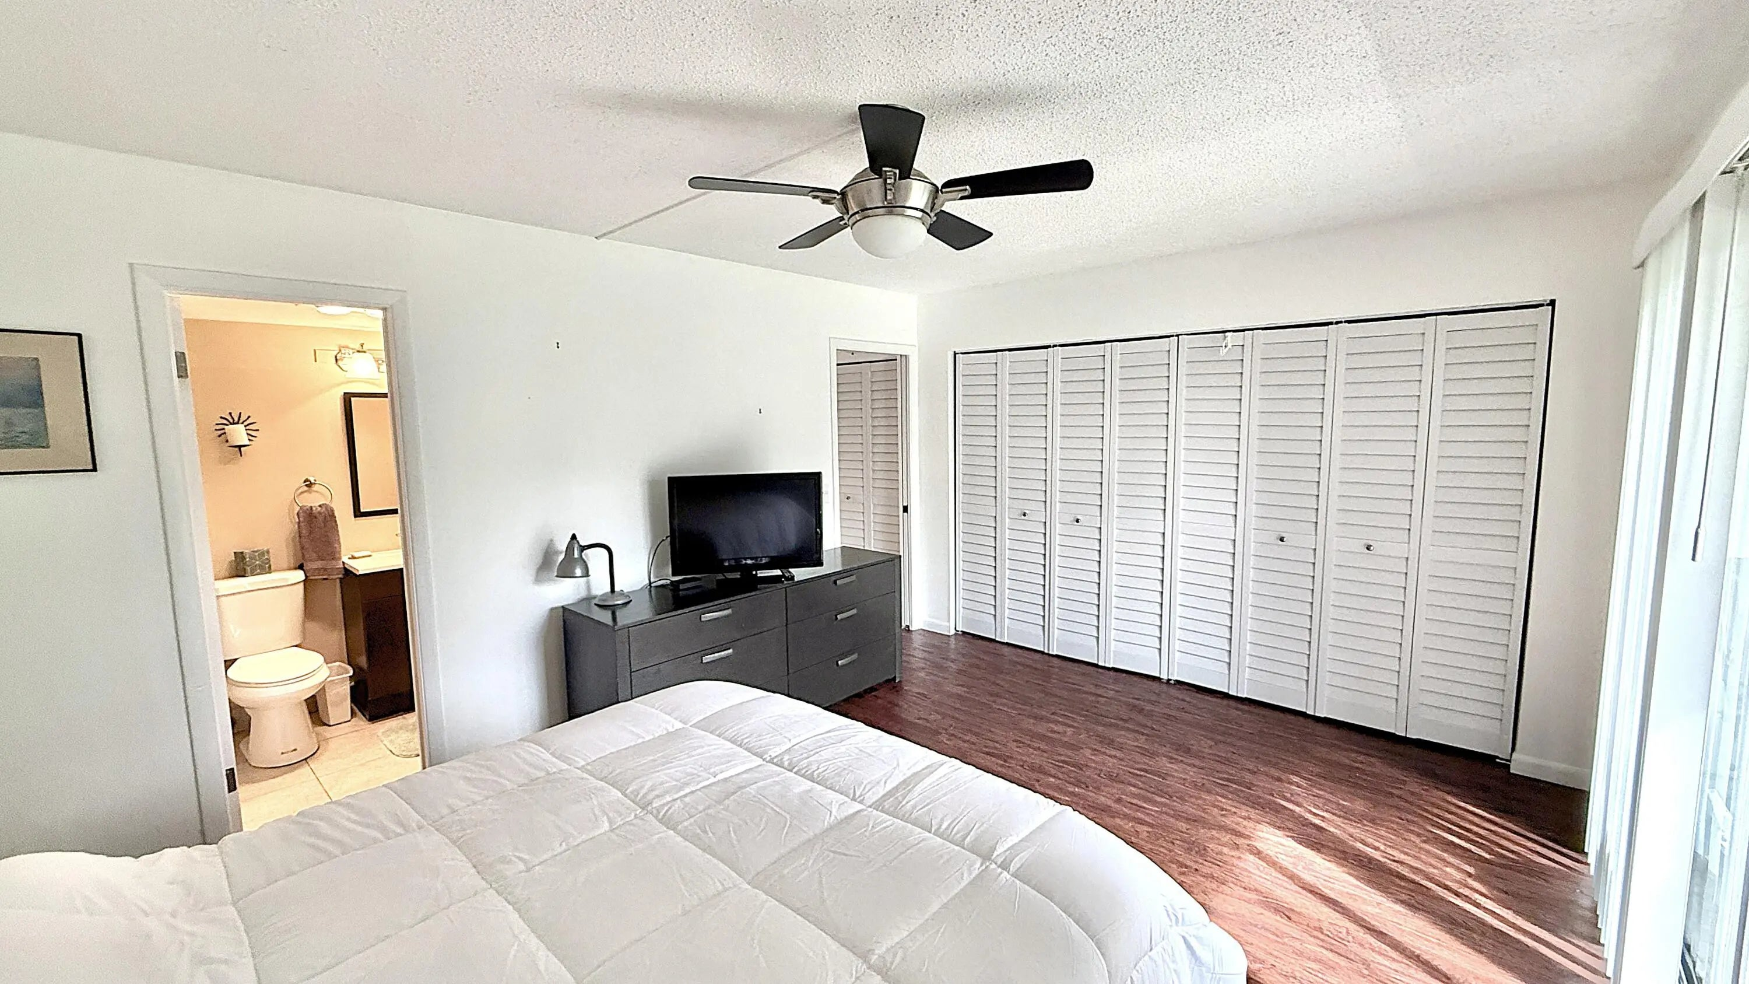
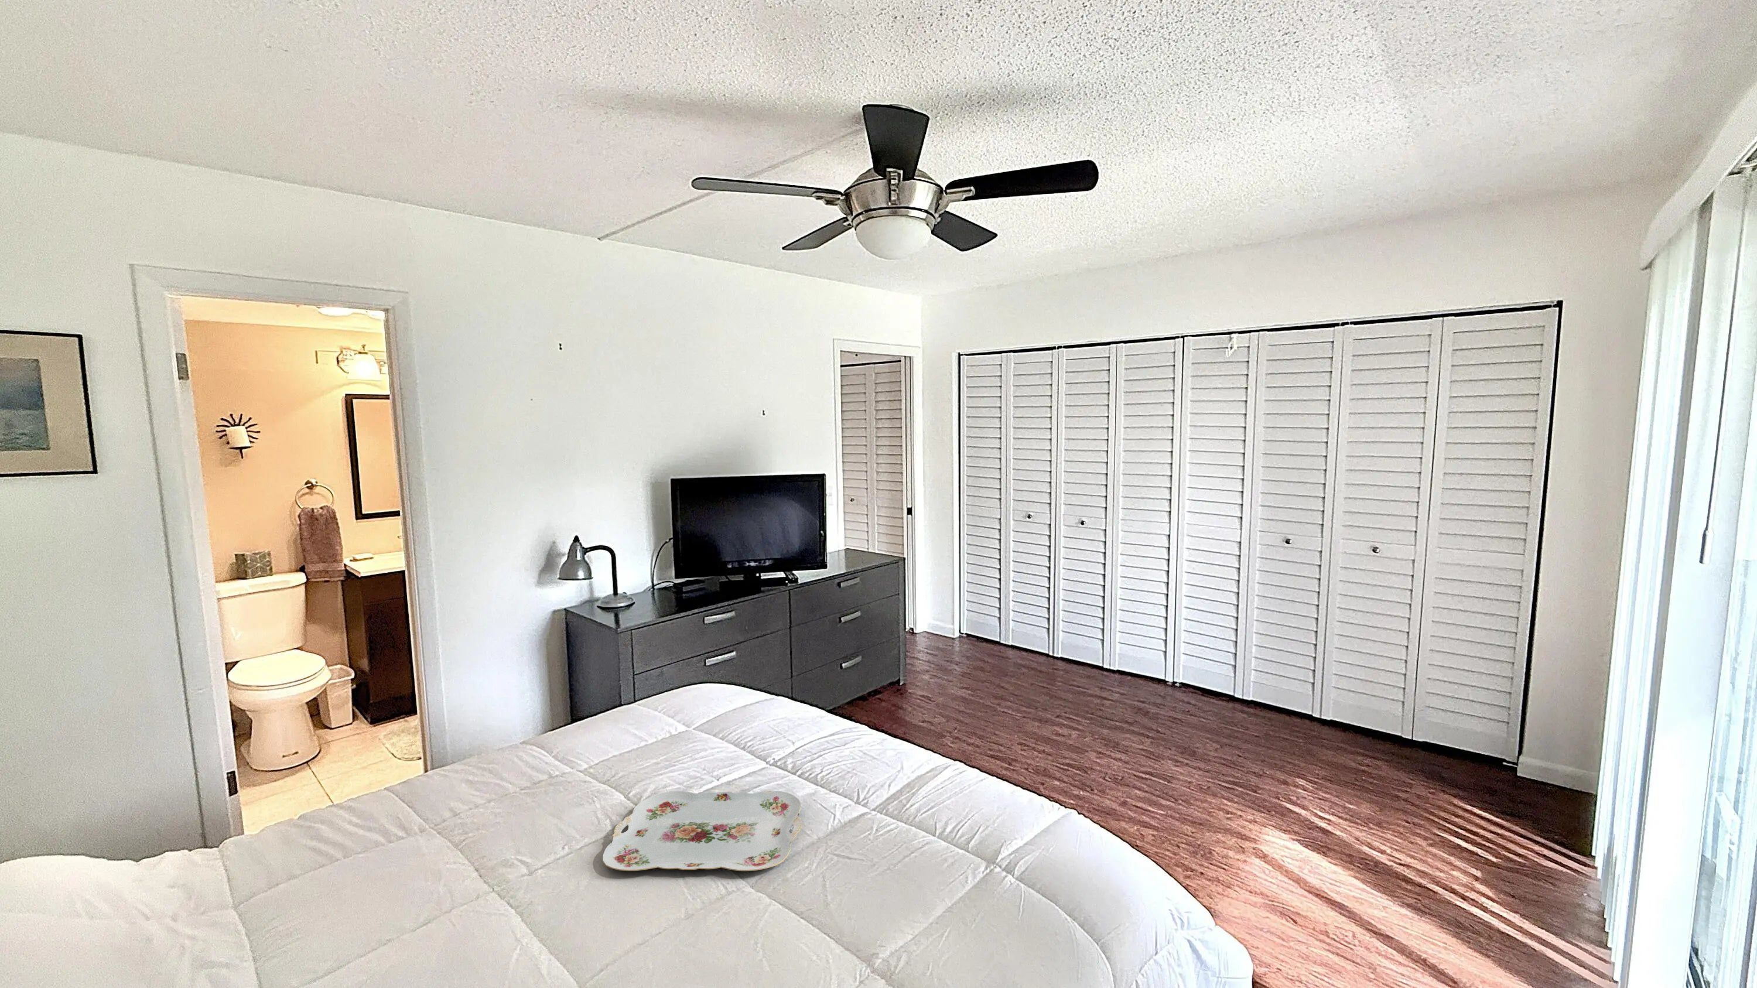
+ serving tray [602,790,802,871]
